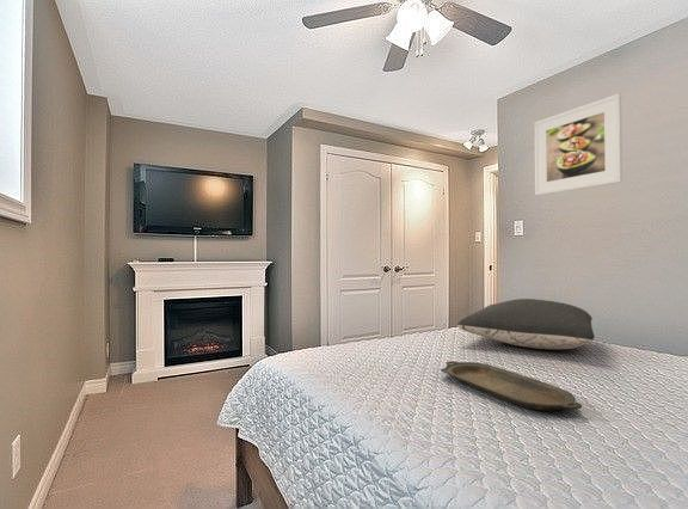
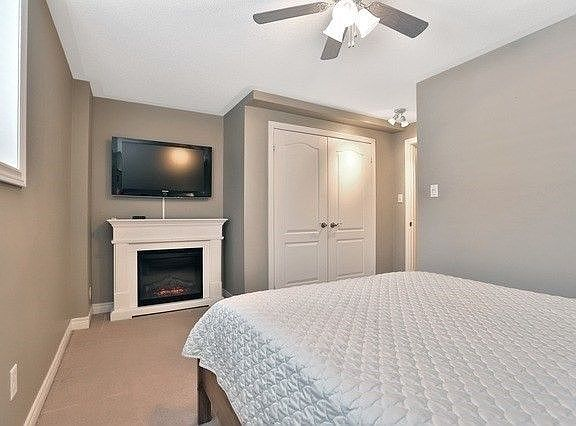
- pillow [456,298,596,350]
- serving tray [440,360,583,412]
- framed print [533,92,624,197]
